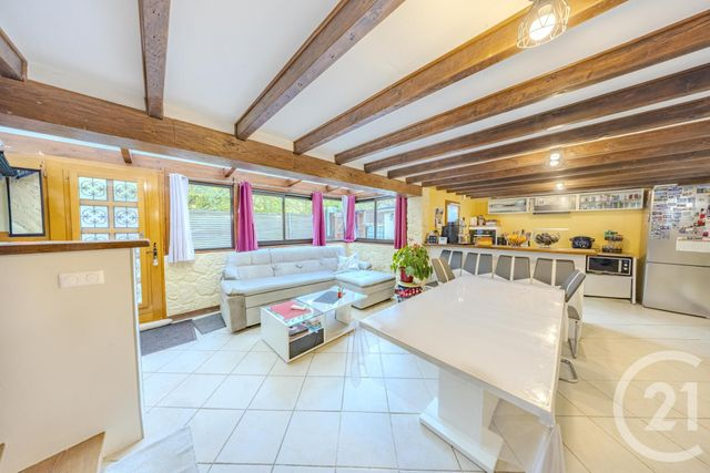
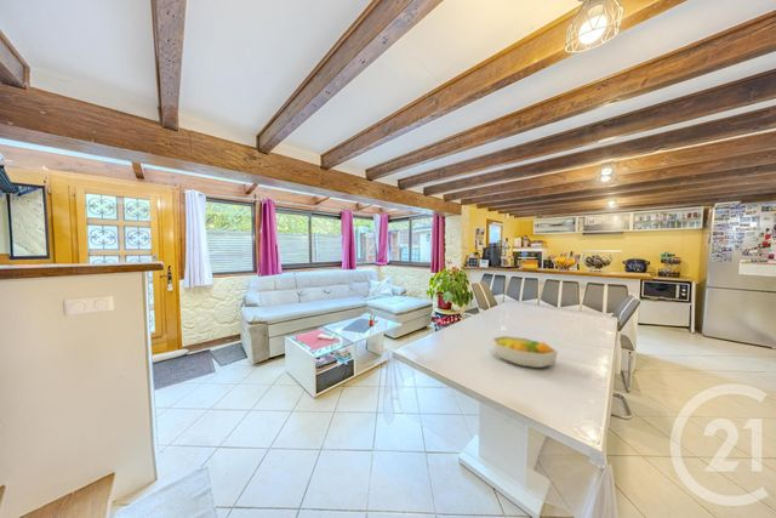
+ fruit bowl [491,335,559,369]
